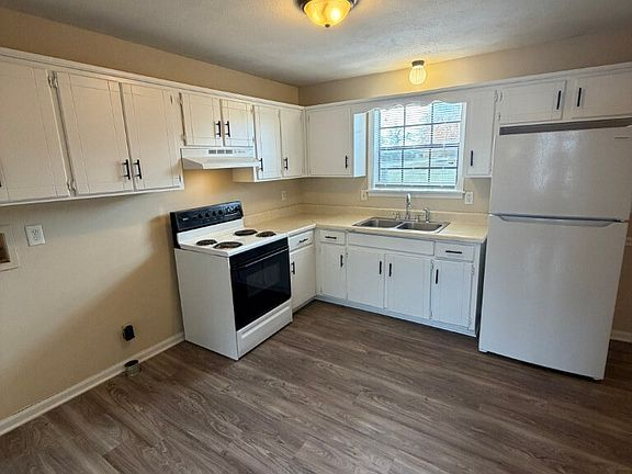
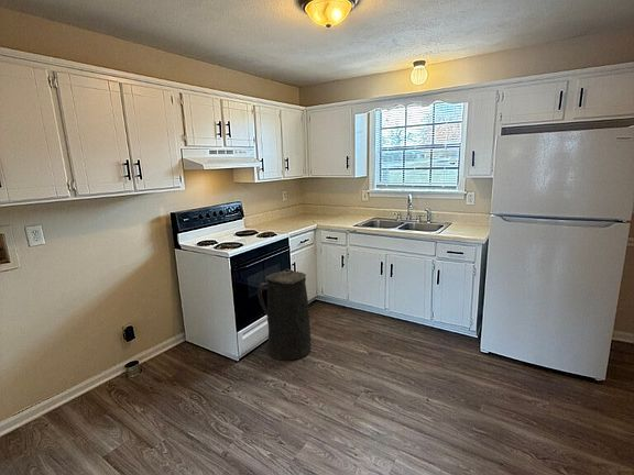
+ trash can [256,268,313,362]
